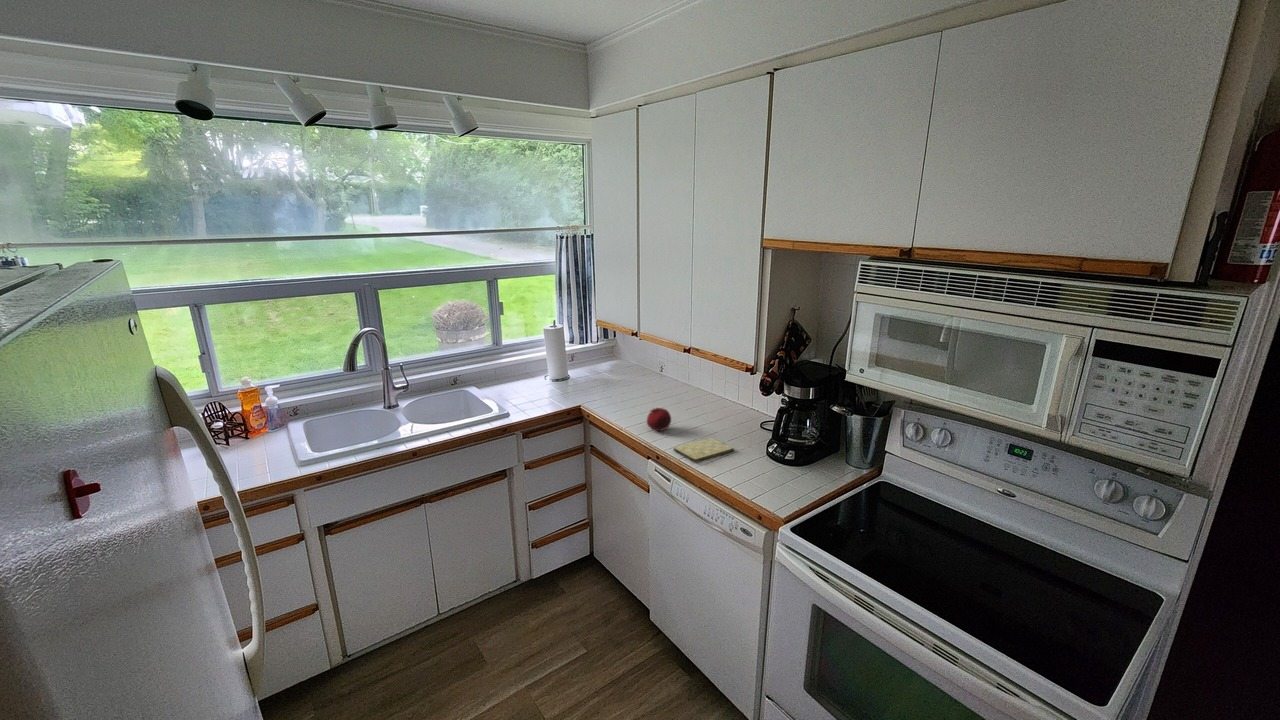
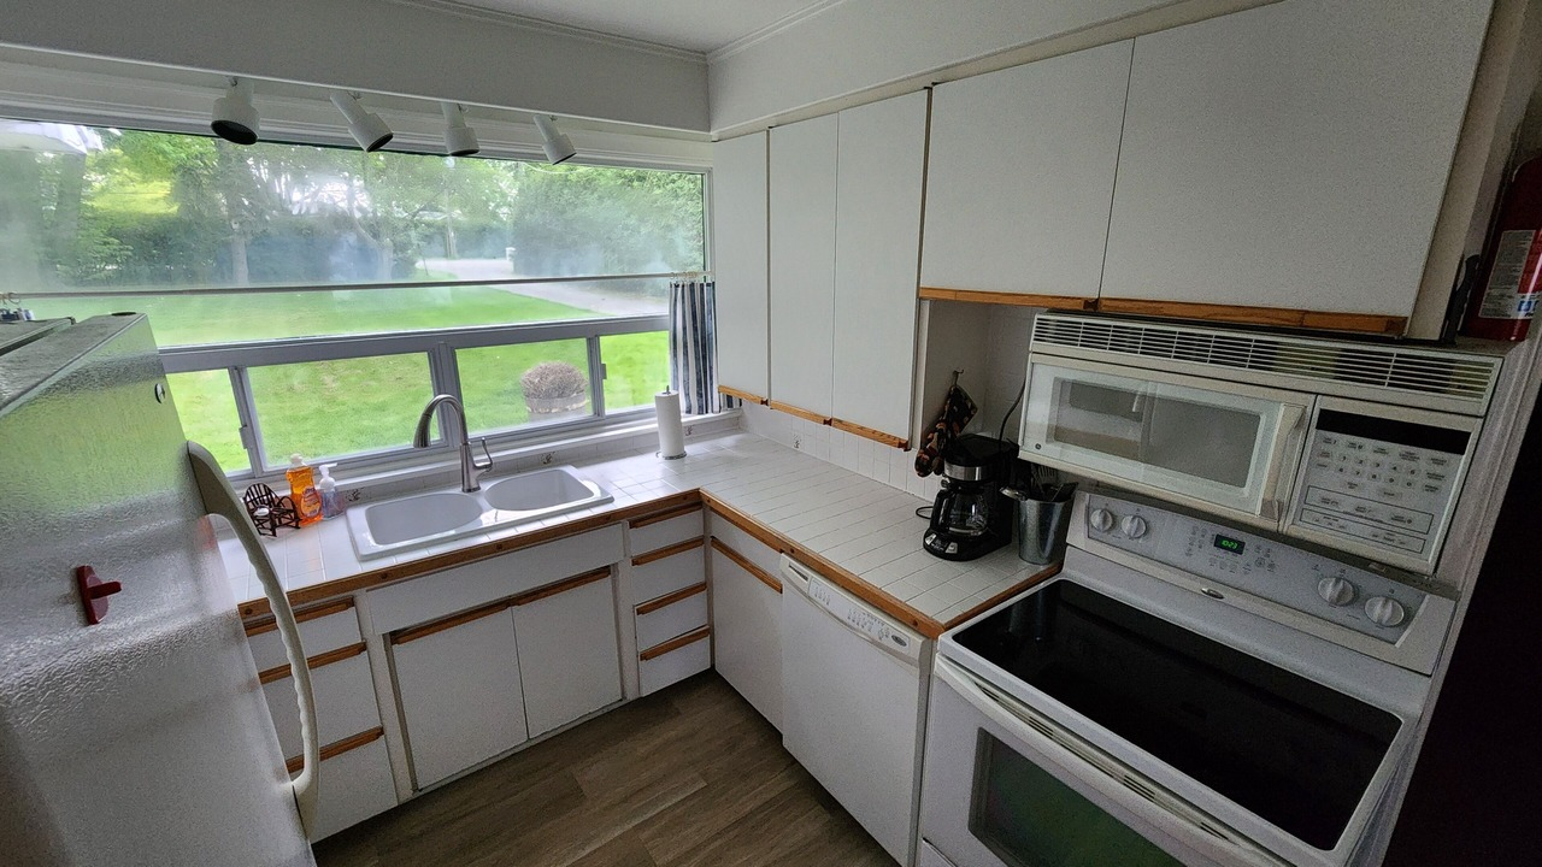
- cutting board [673,437,735,463]
- fruit [646,407,672,432]
